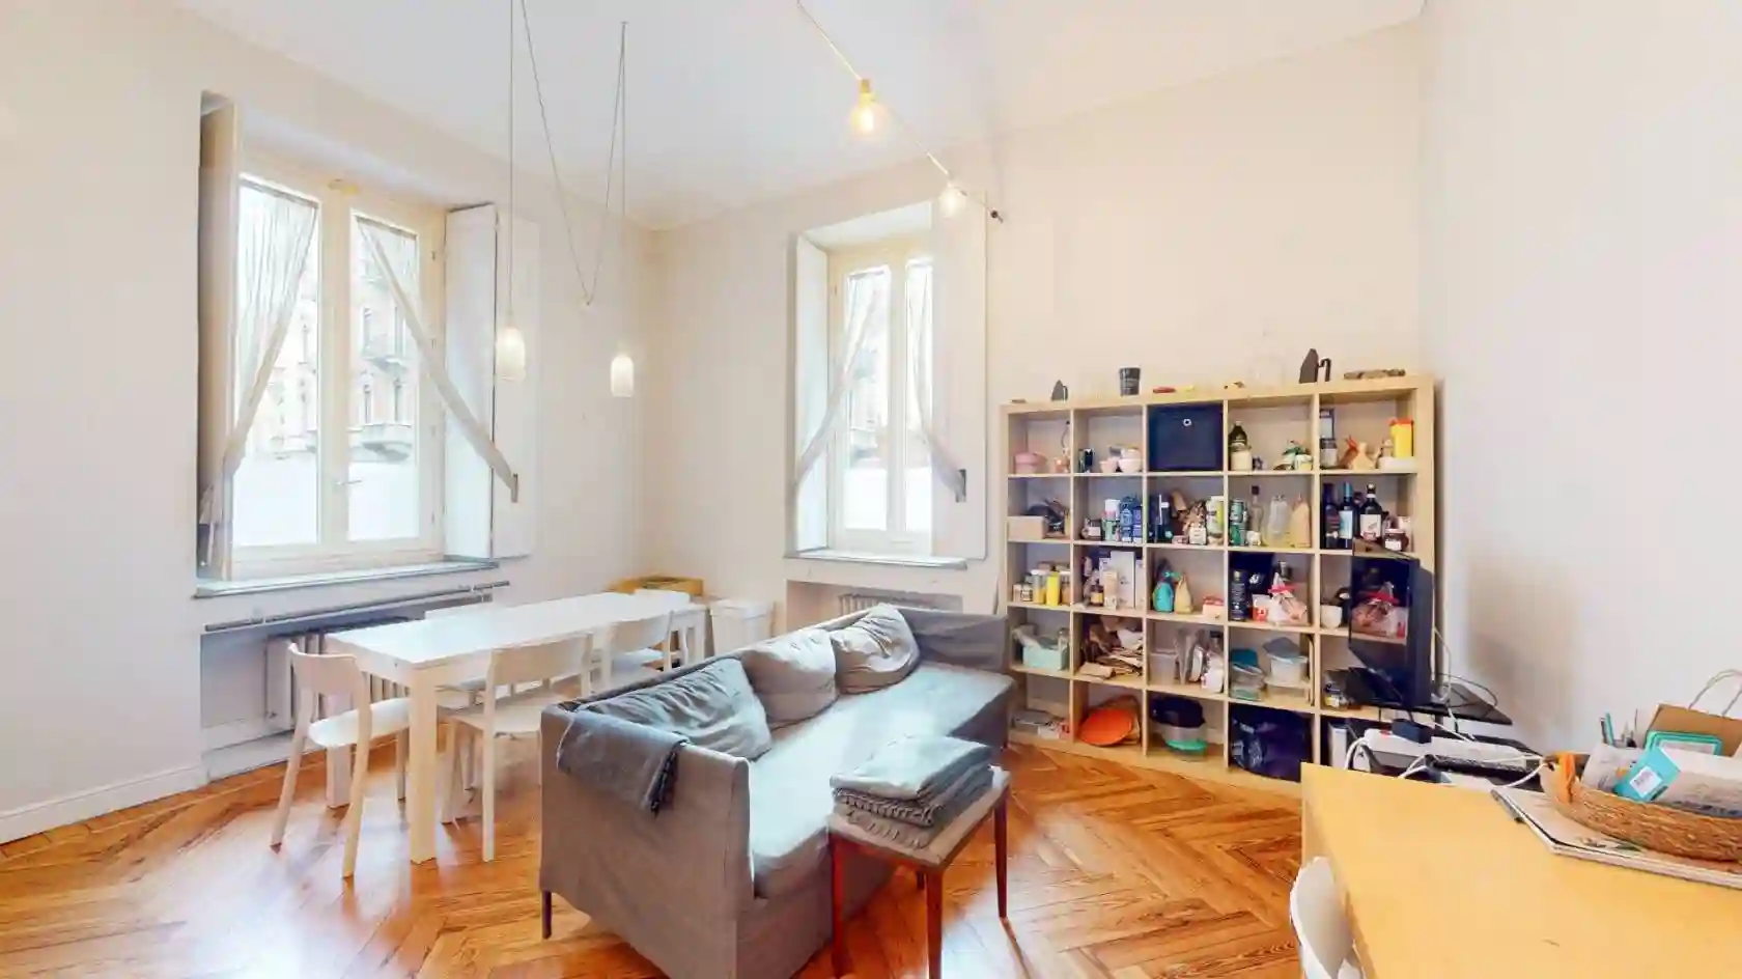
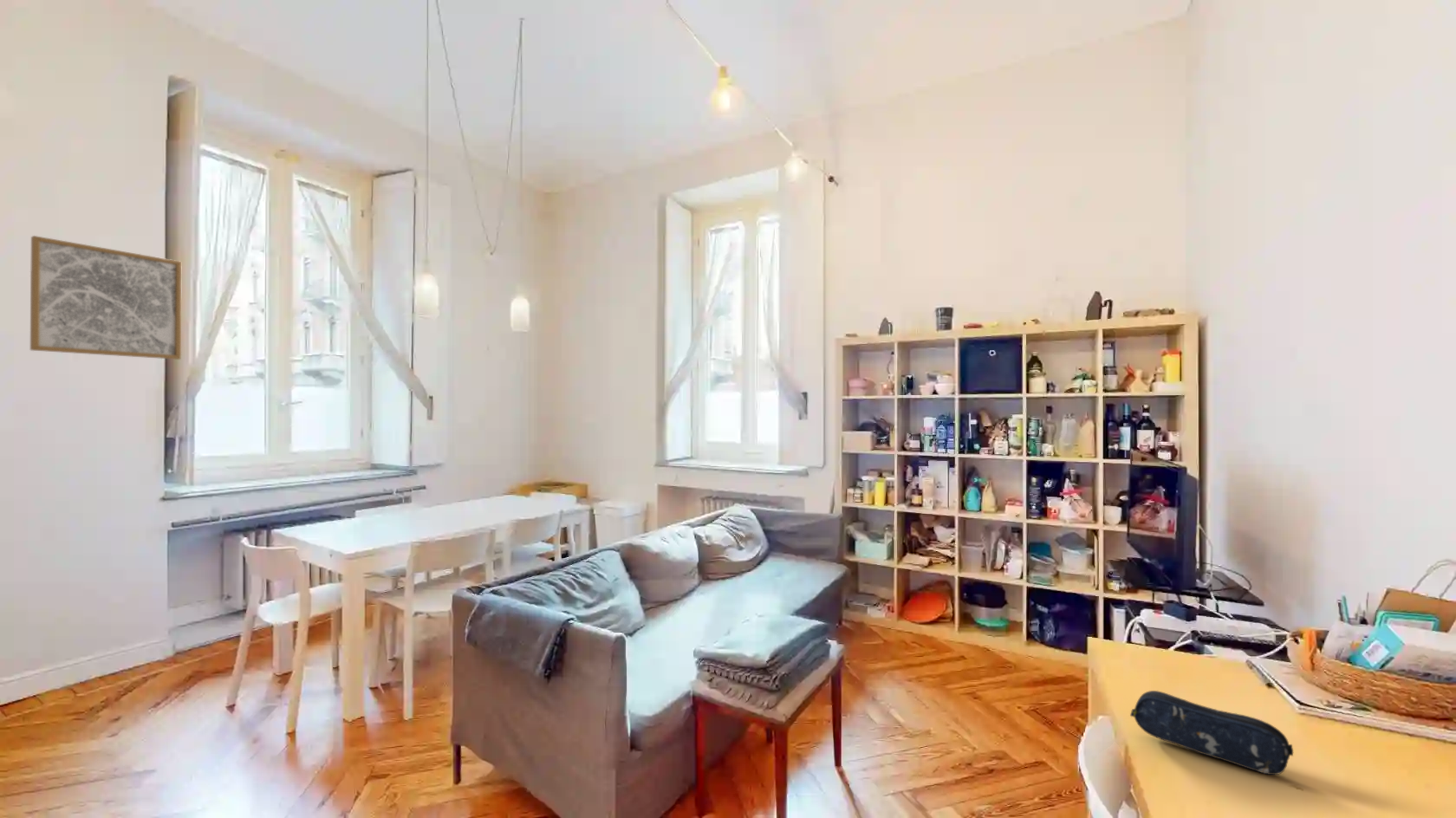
+ pencil case [1129,690,1294,776]
+ wall art [29,235,182,360]
